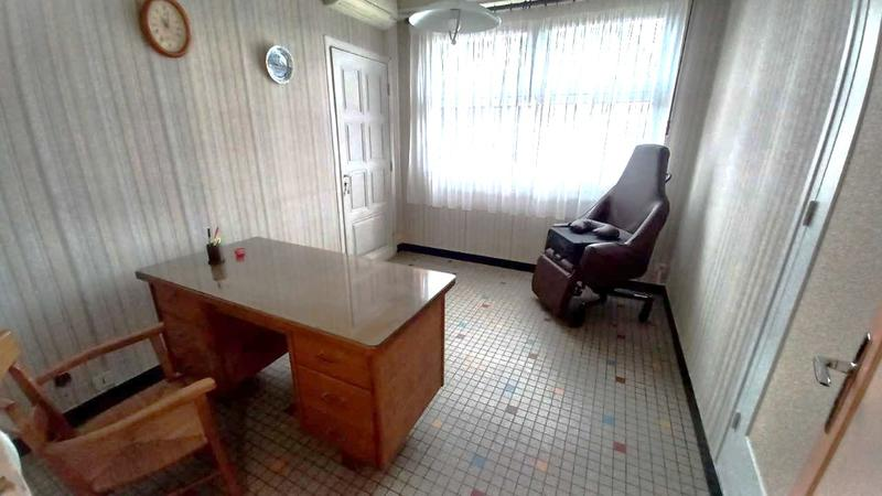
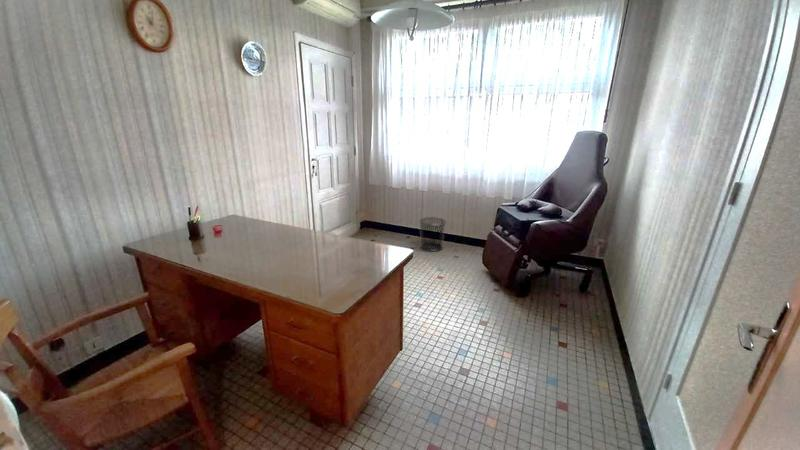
+ waste bin [419,216,447,252]
